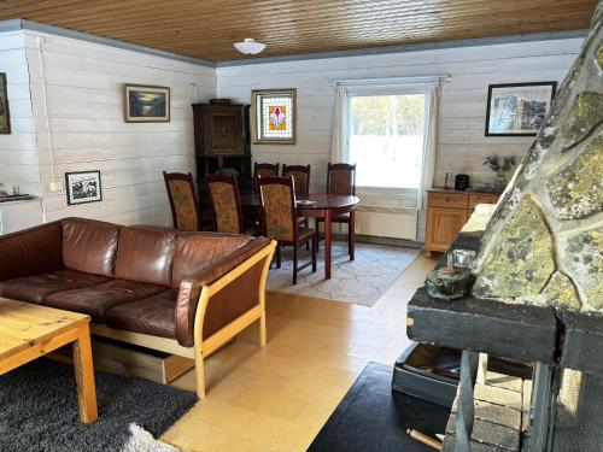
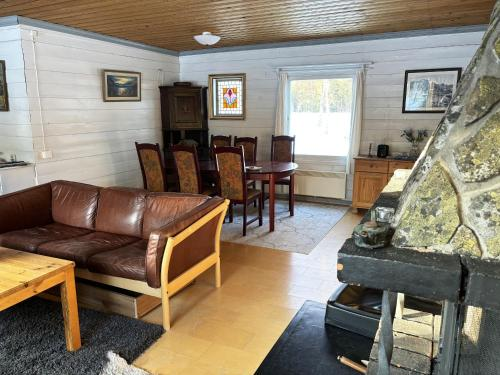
- picture frame [64,169,104,207]
